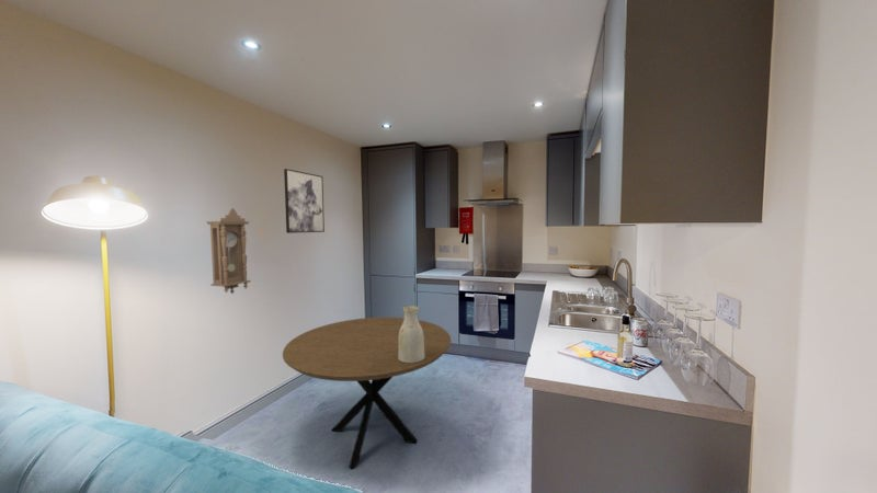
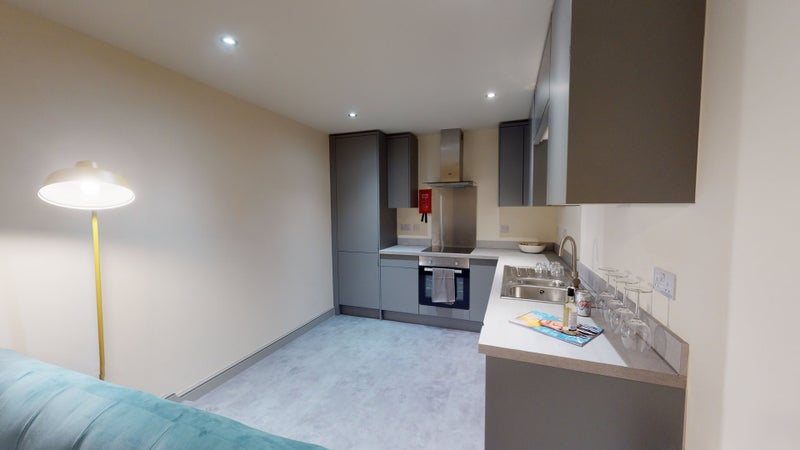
- pendulum clock [205,207,252,295]
- wall art [283,168,326,234]
- dining table [282,317,452,470]
- ceramic pitcher [398,305,425,363]
